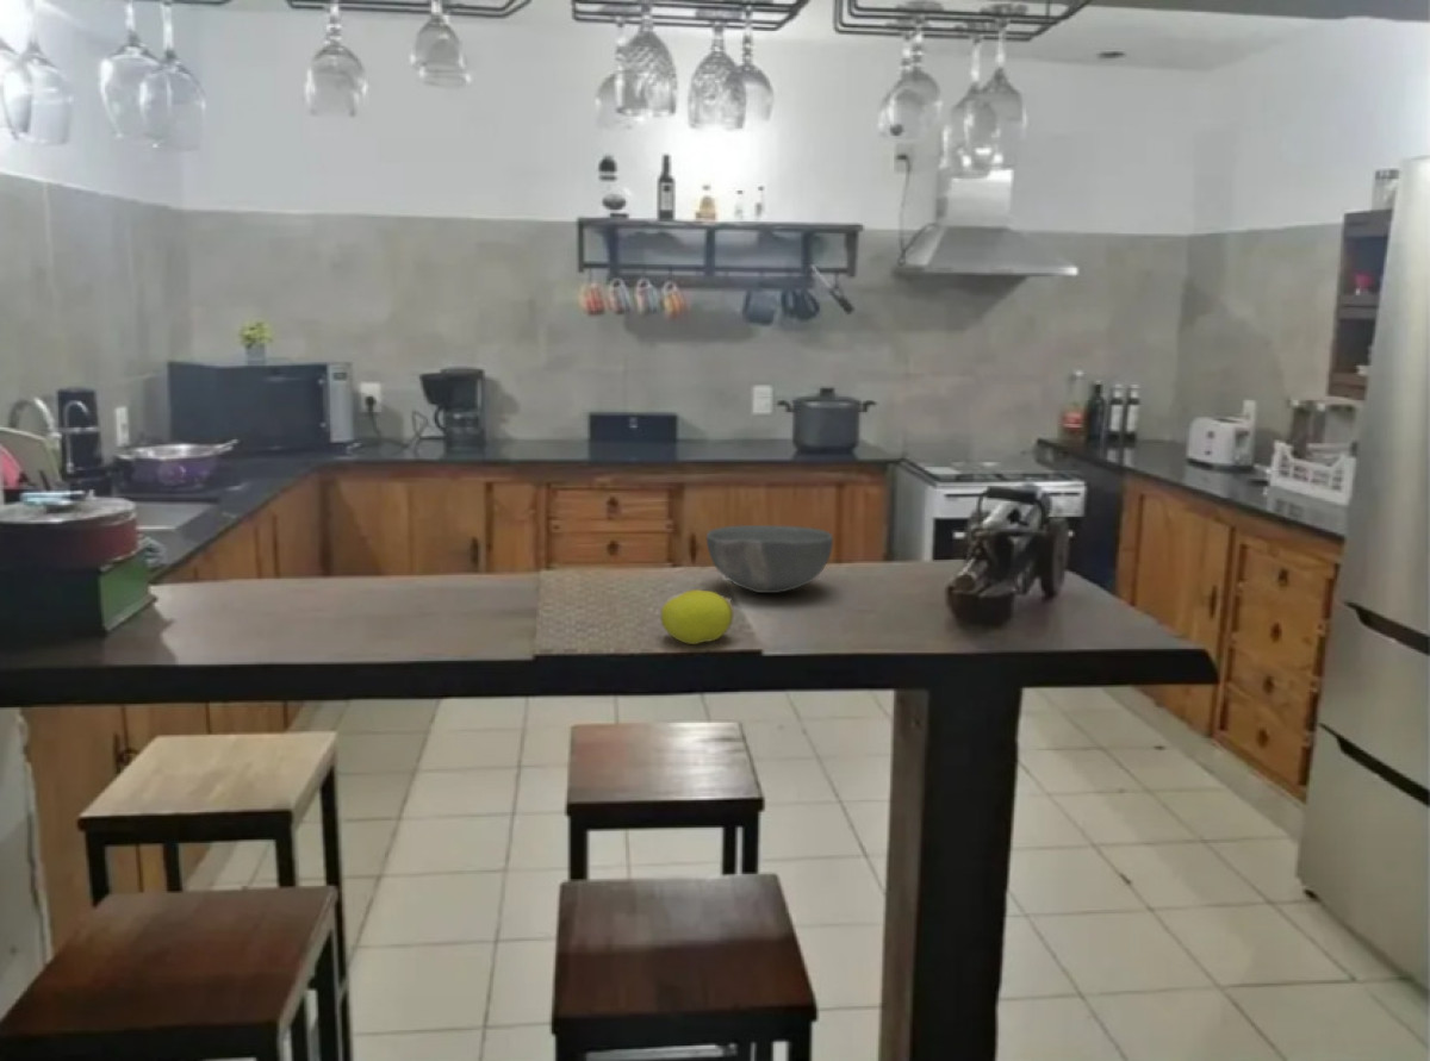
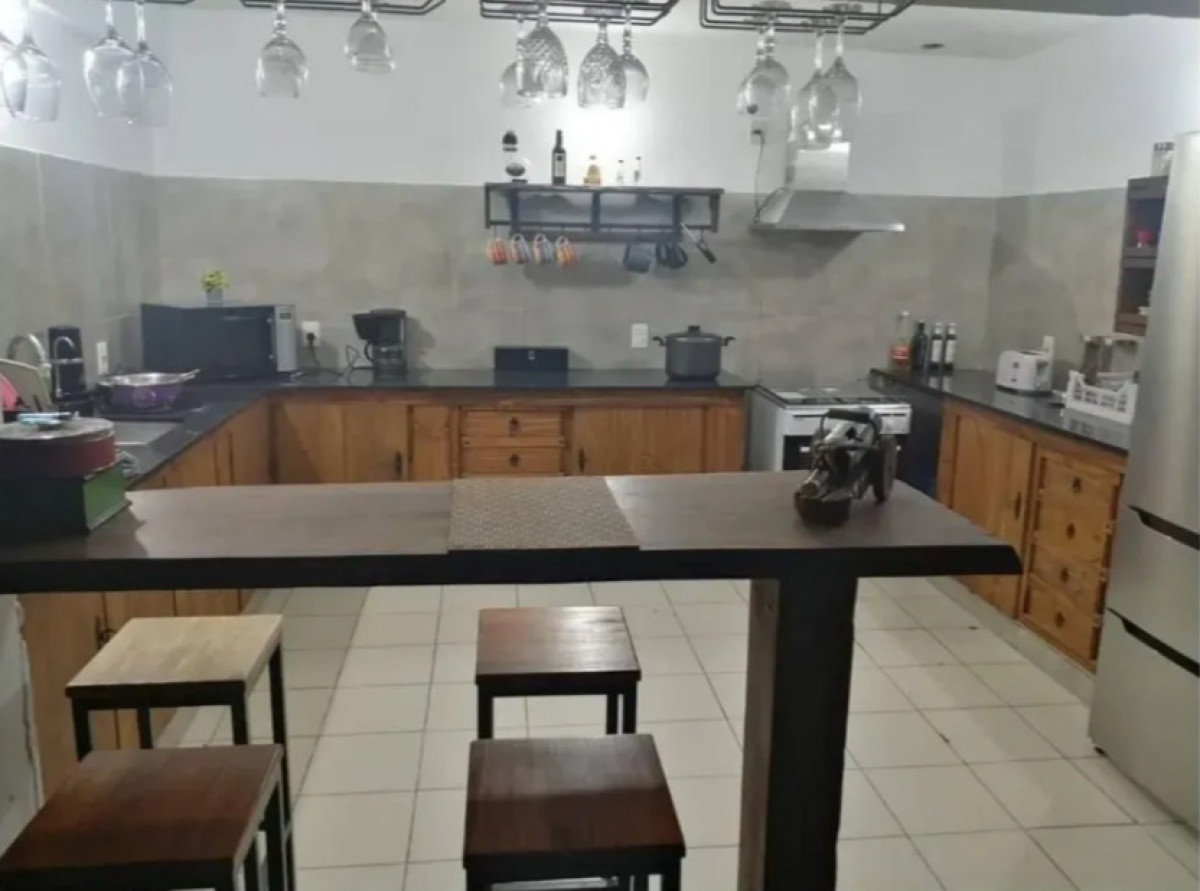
- fruit [659,588,735,645]
- bowl [705,524,834,594]
